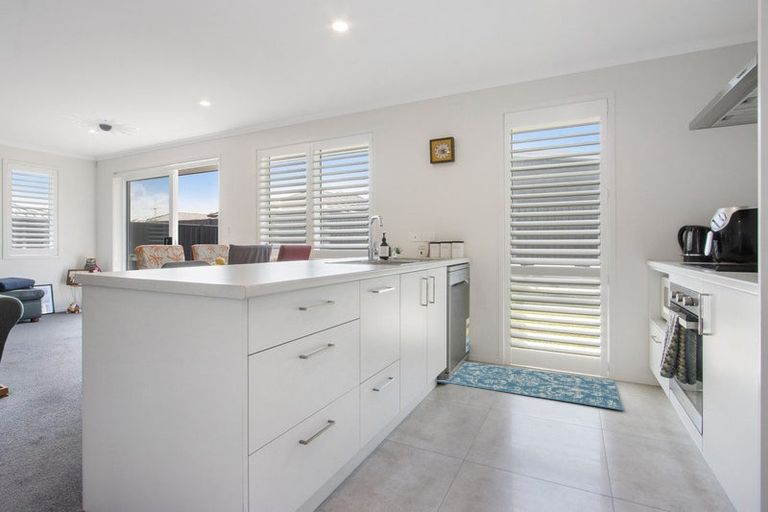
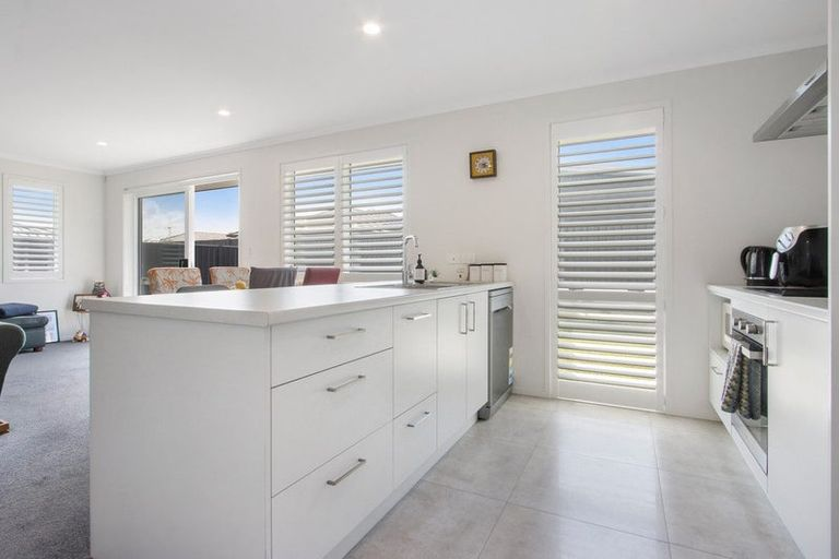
- ceiling light [60,112,145,138]
- rug [435,361,625,411]
